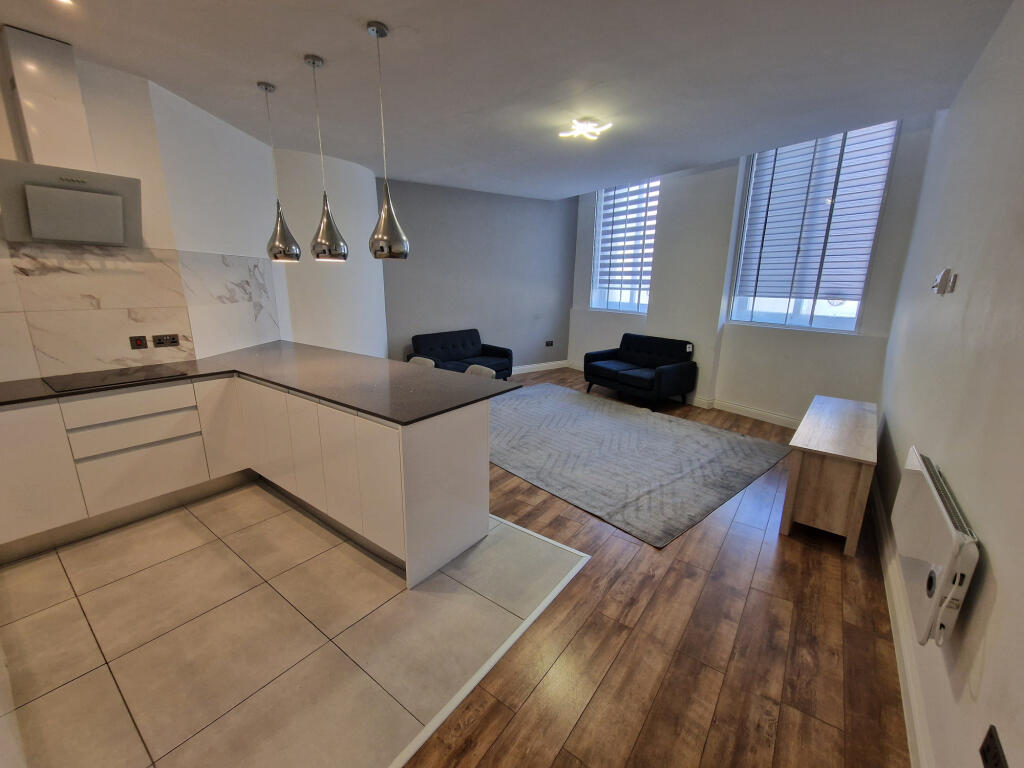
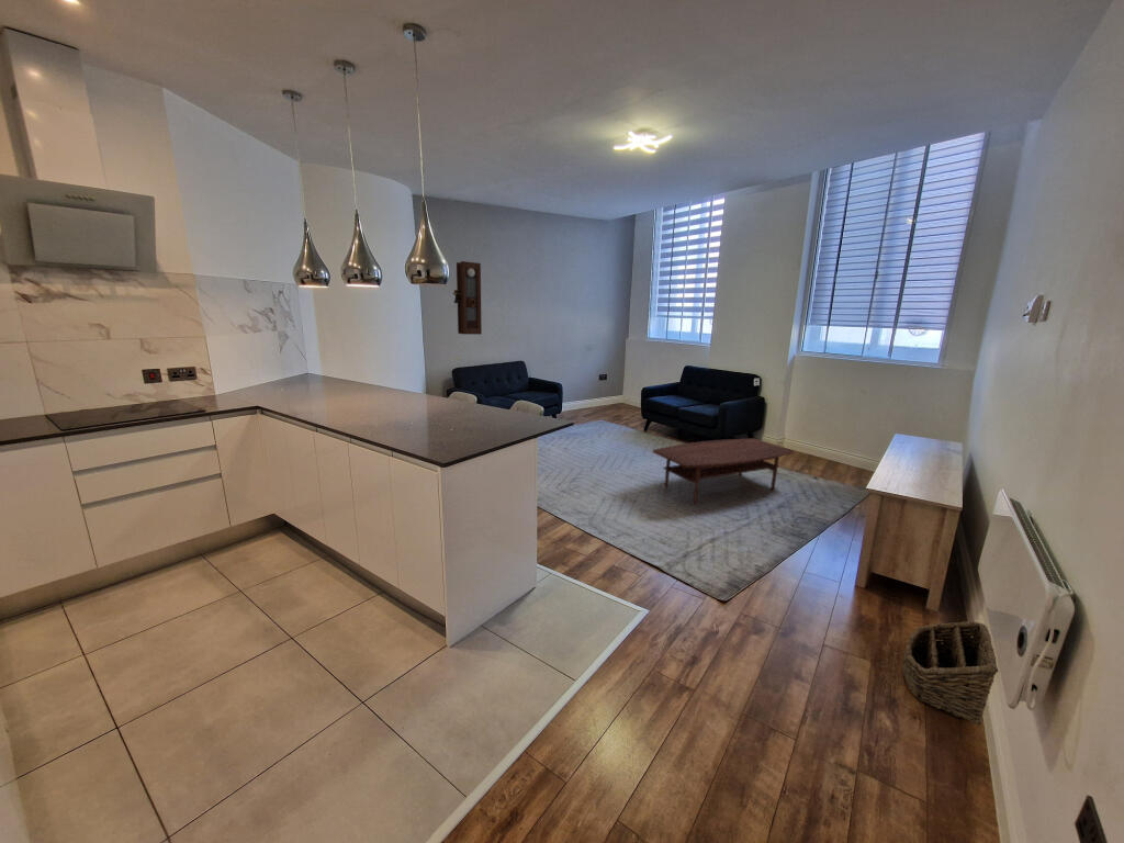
+ pendulum clock [452,260,483,336]
+ basket [901,620,1000,726]
+ coffee table [652,438,794,505]
